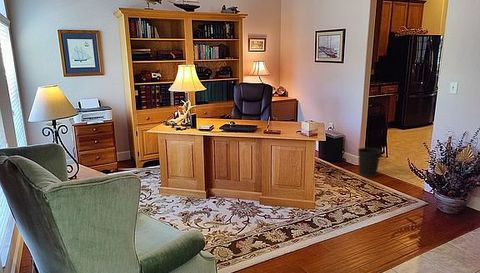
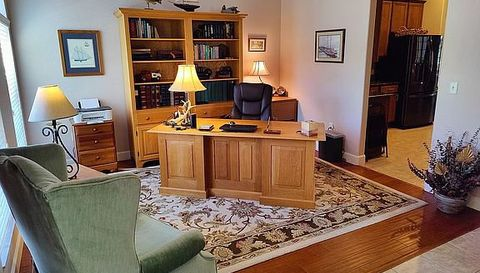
- wastebasket [357,147,382,178]
